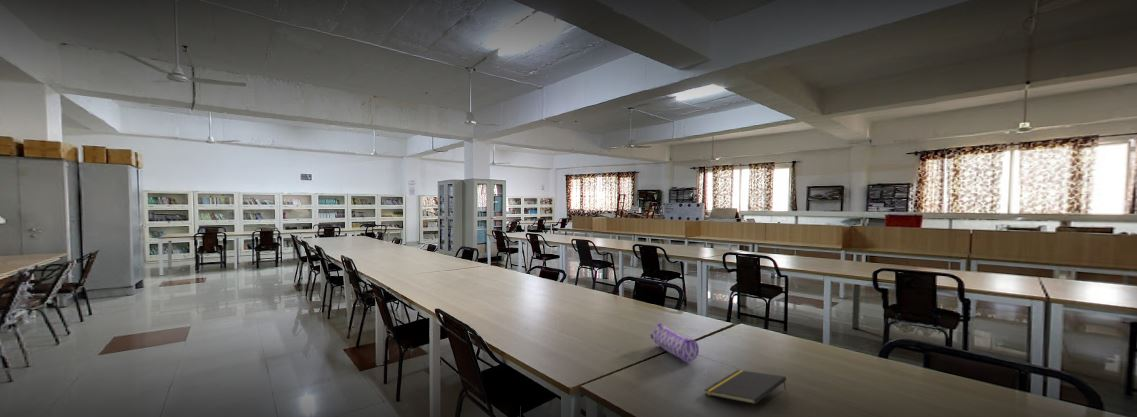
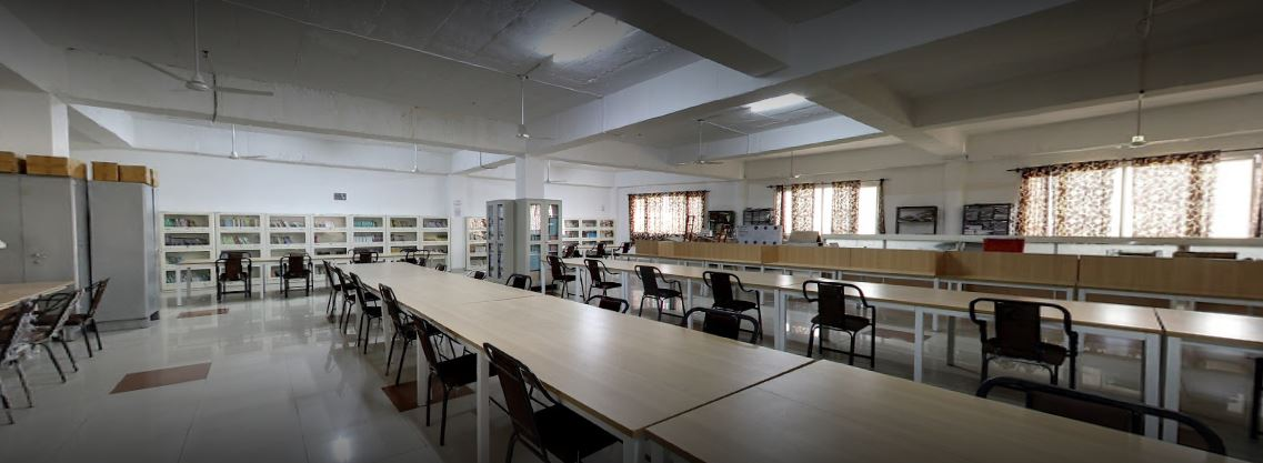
- pencil case [649,322,700,363]
- notepad [703,369,787,405]
